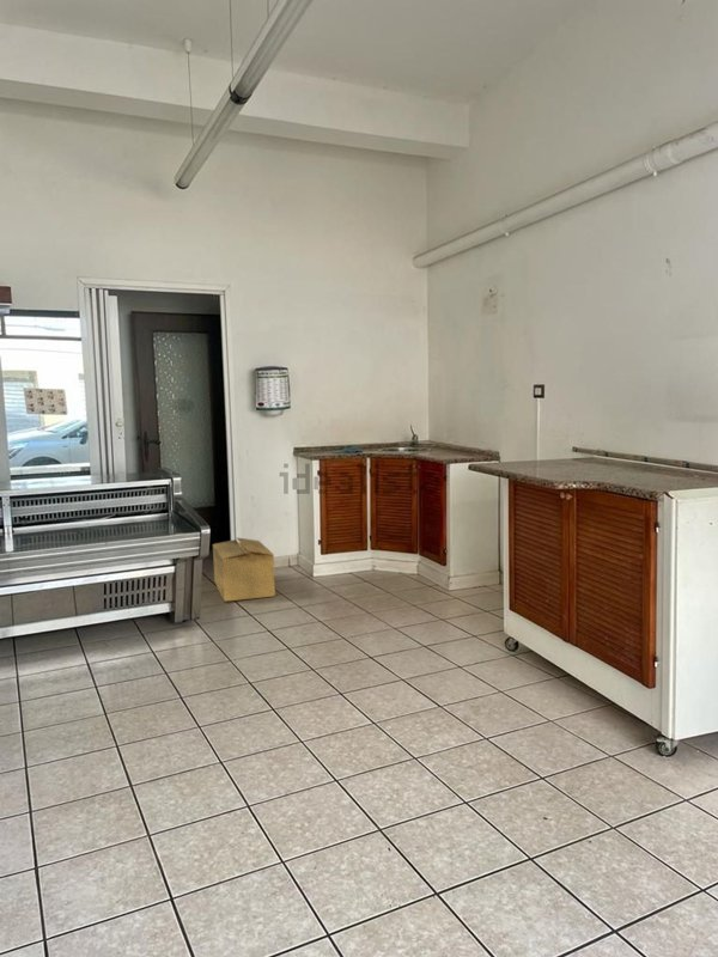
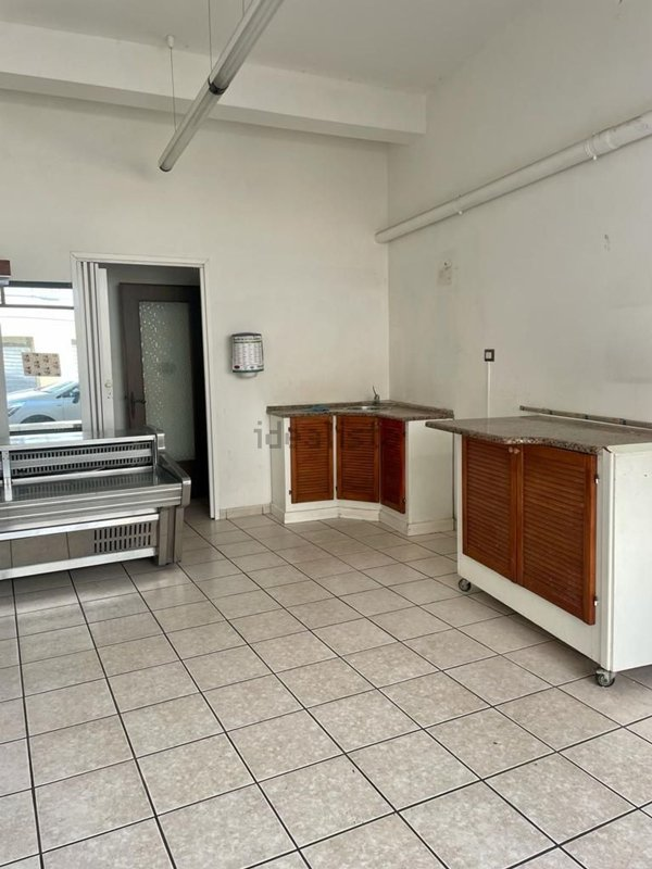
- cardboard box [212,536,276,603]
